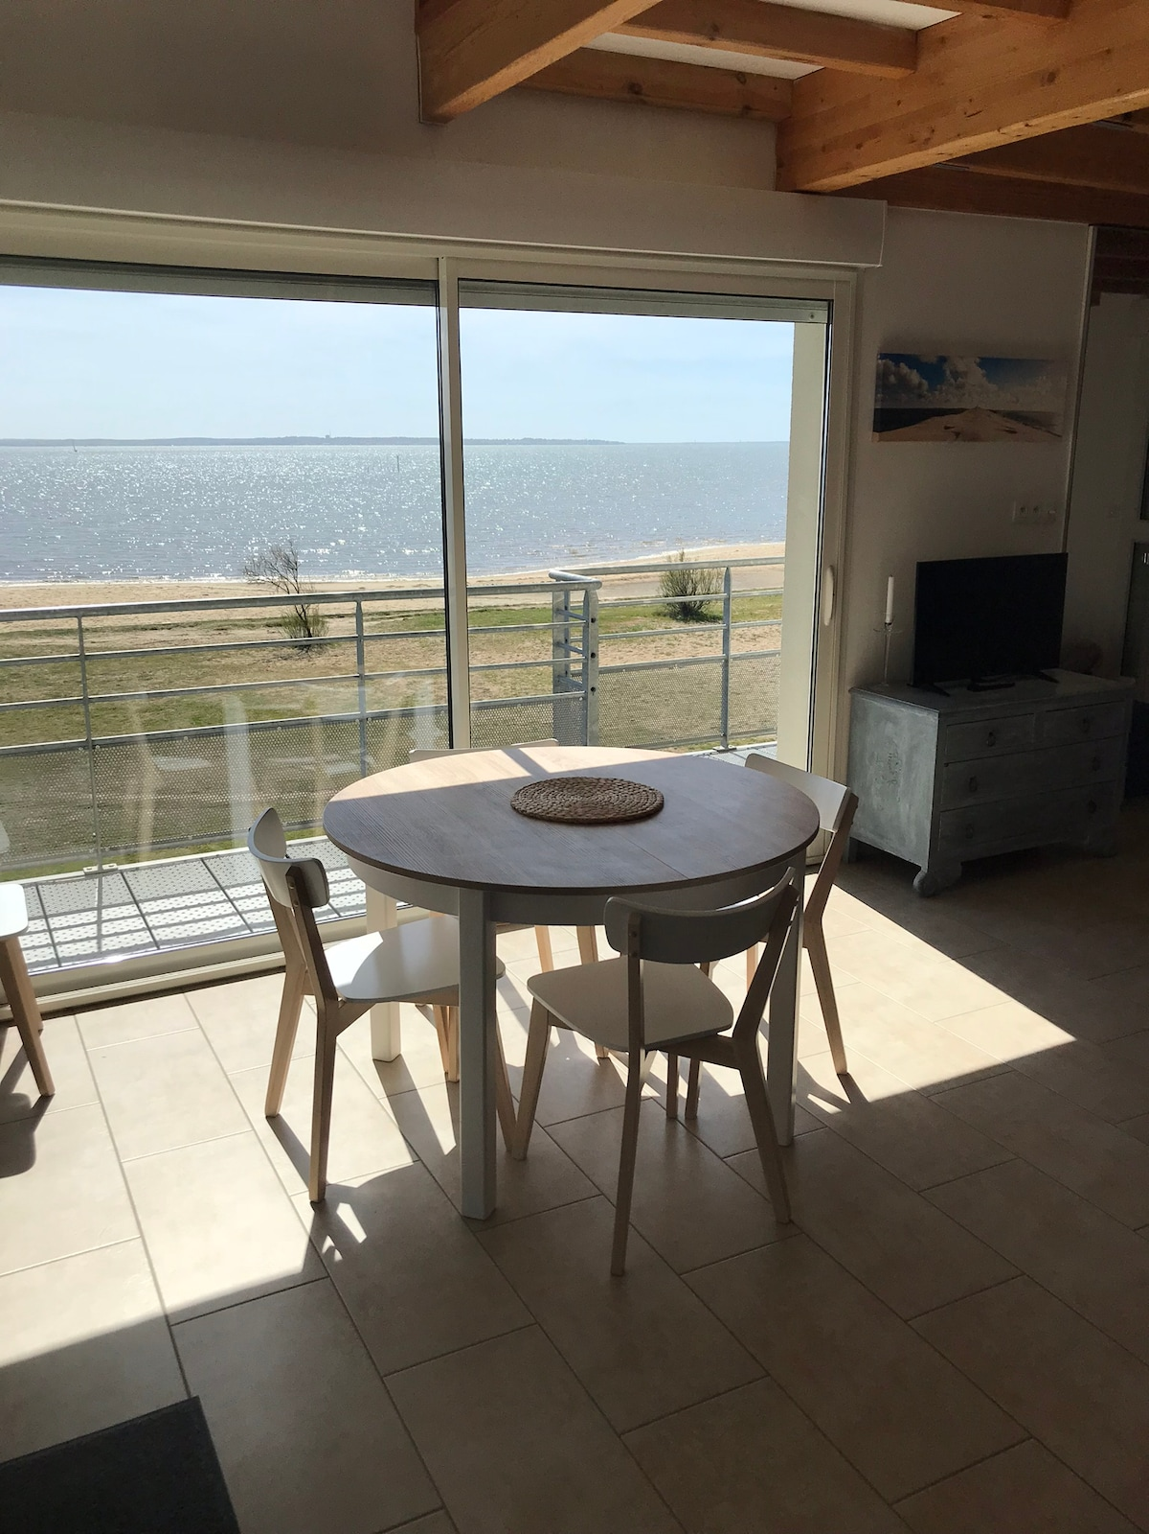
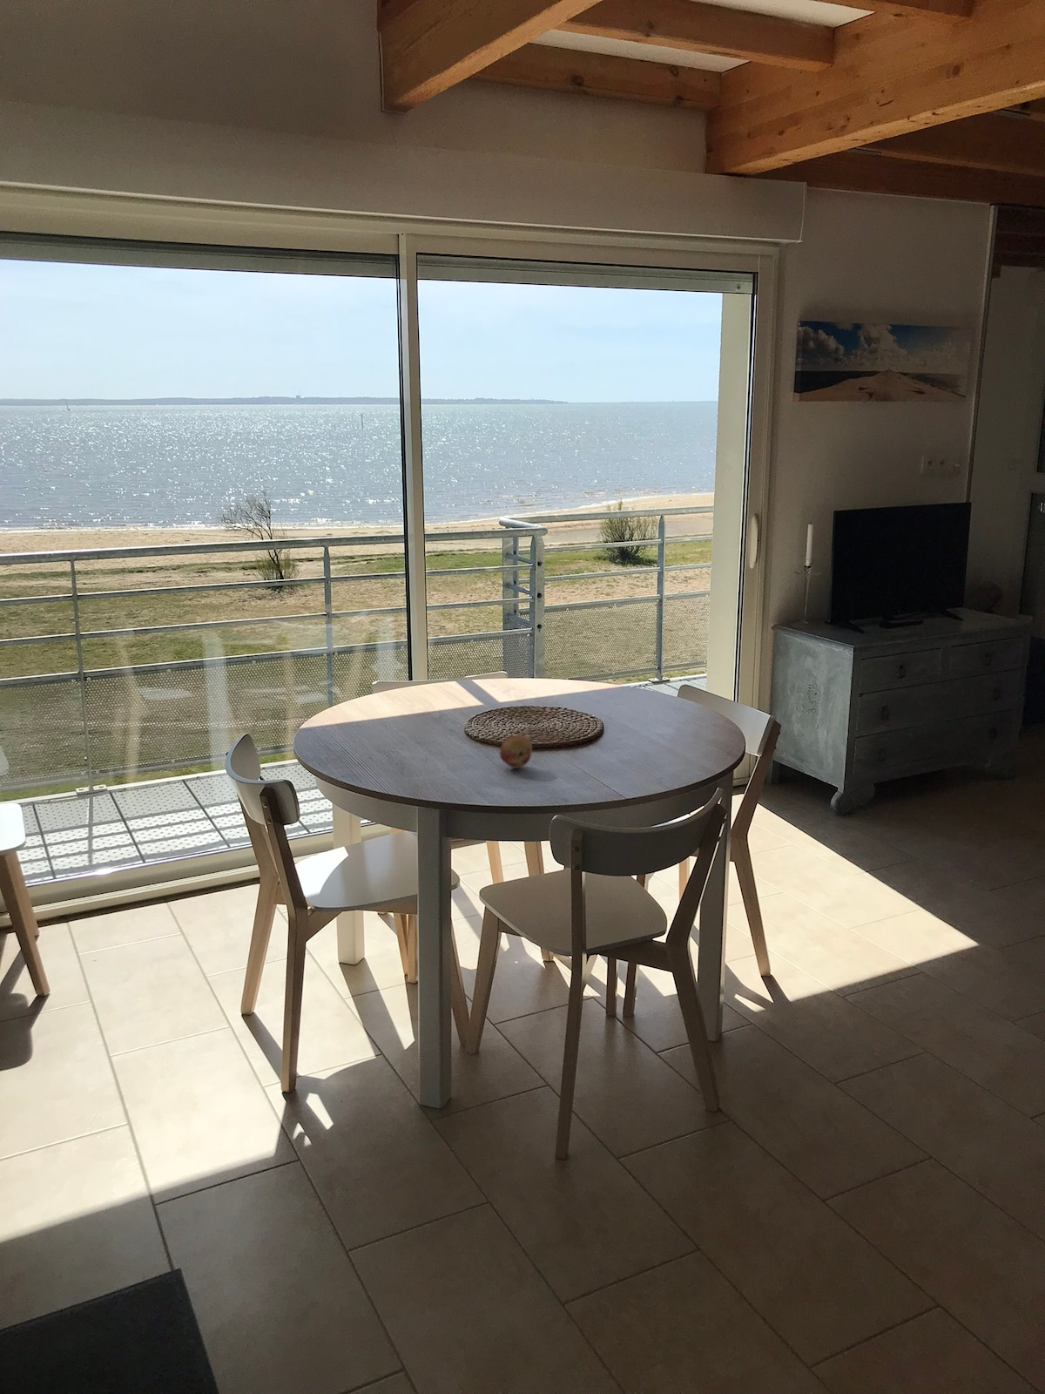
+ fruit [499,734,533,769]
